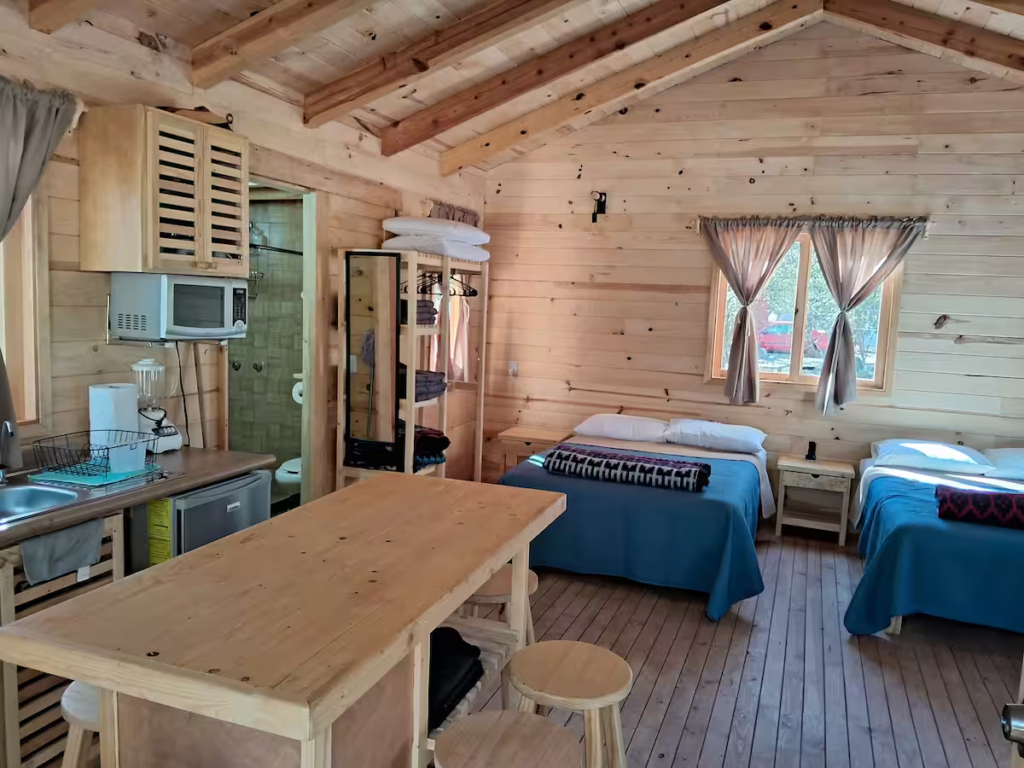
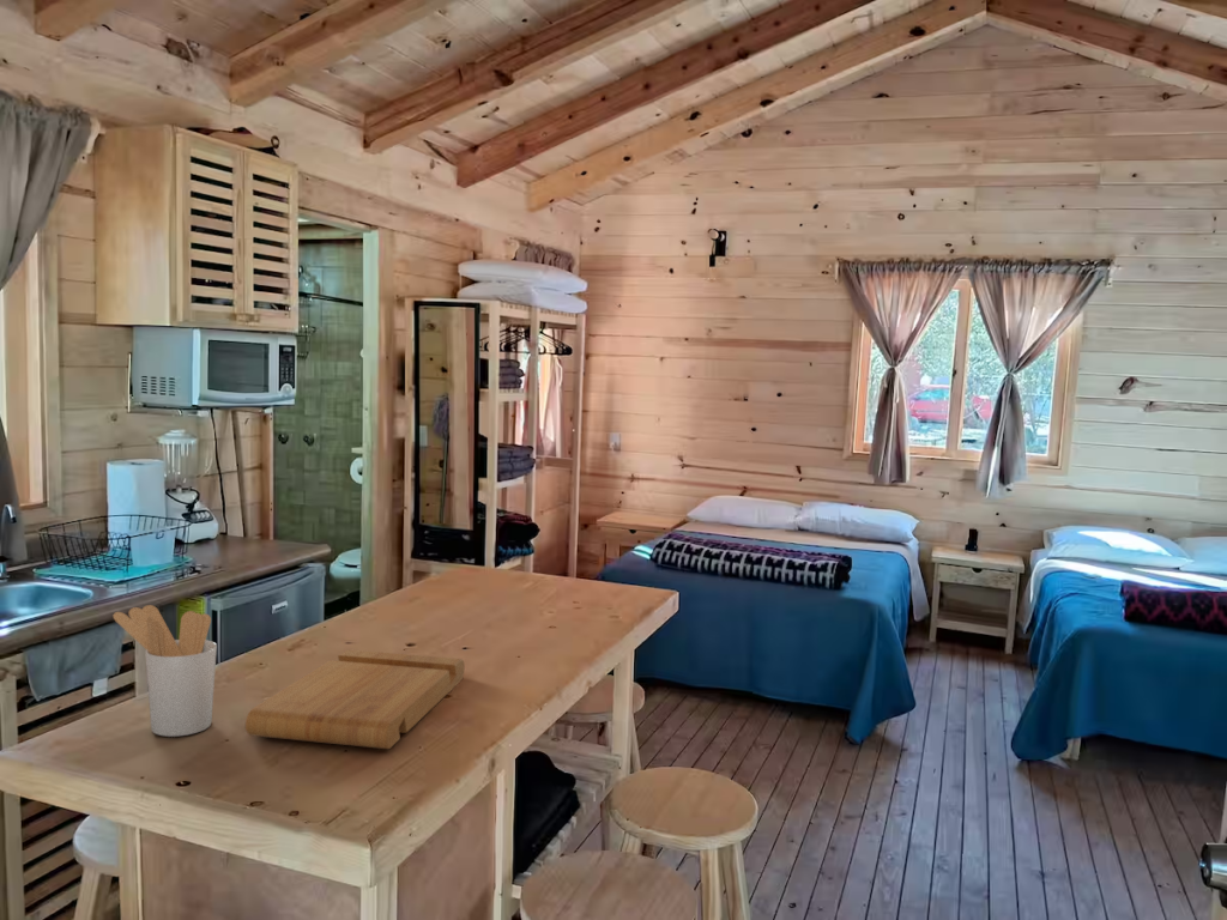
+ utensil holder [111,604,218,738]
+ cutting board [244,648,466,750]
